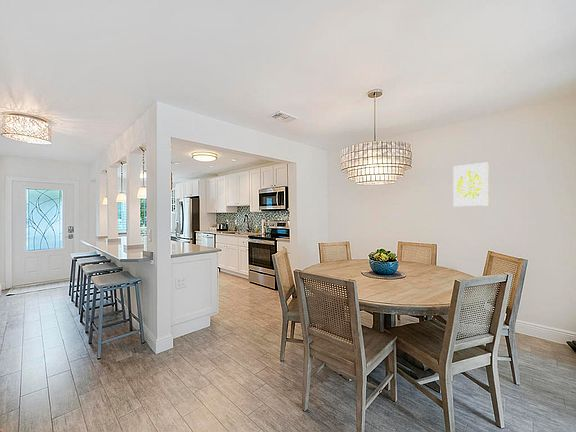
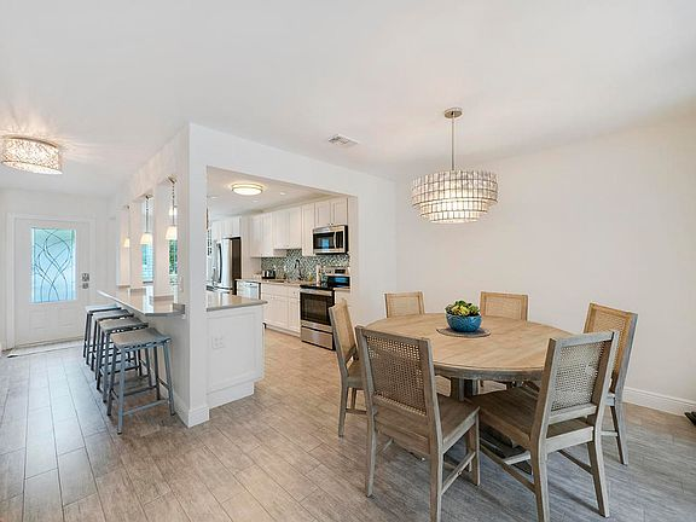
- wall art [452,161,489,207]
